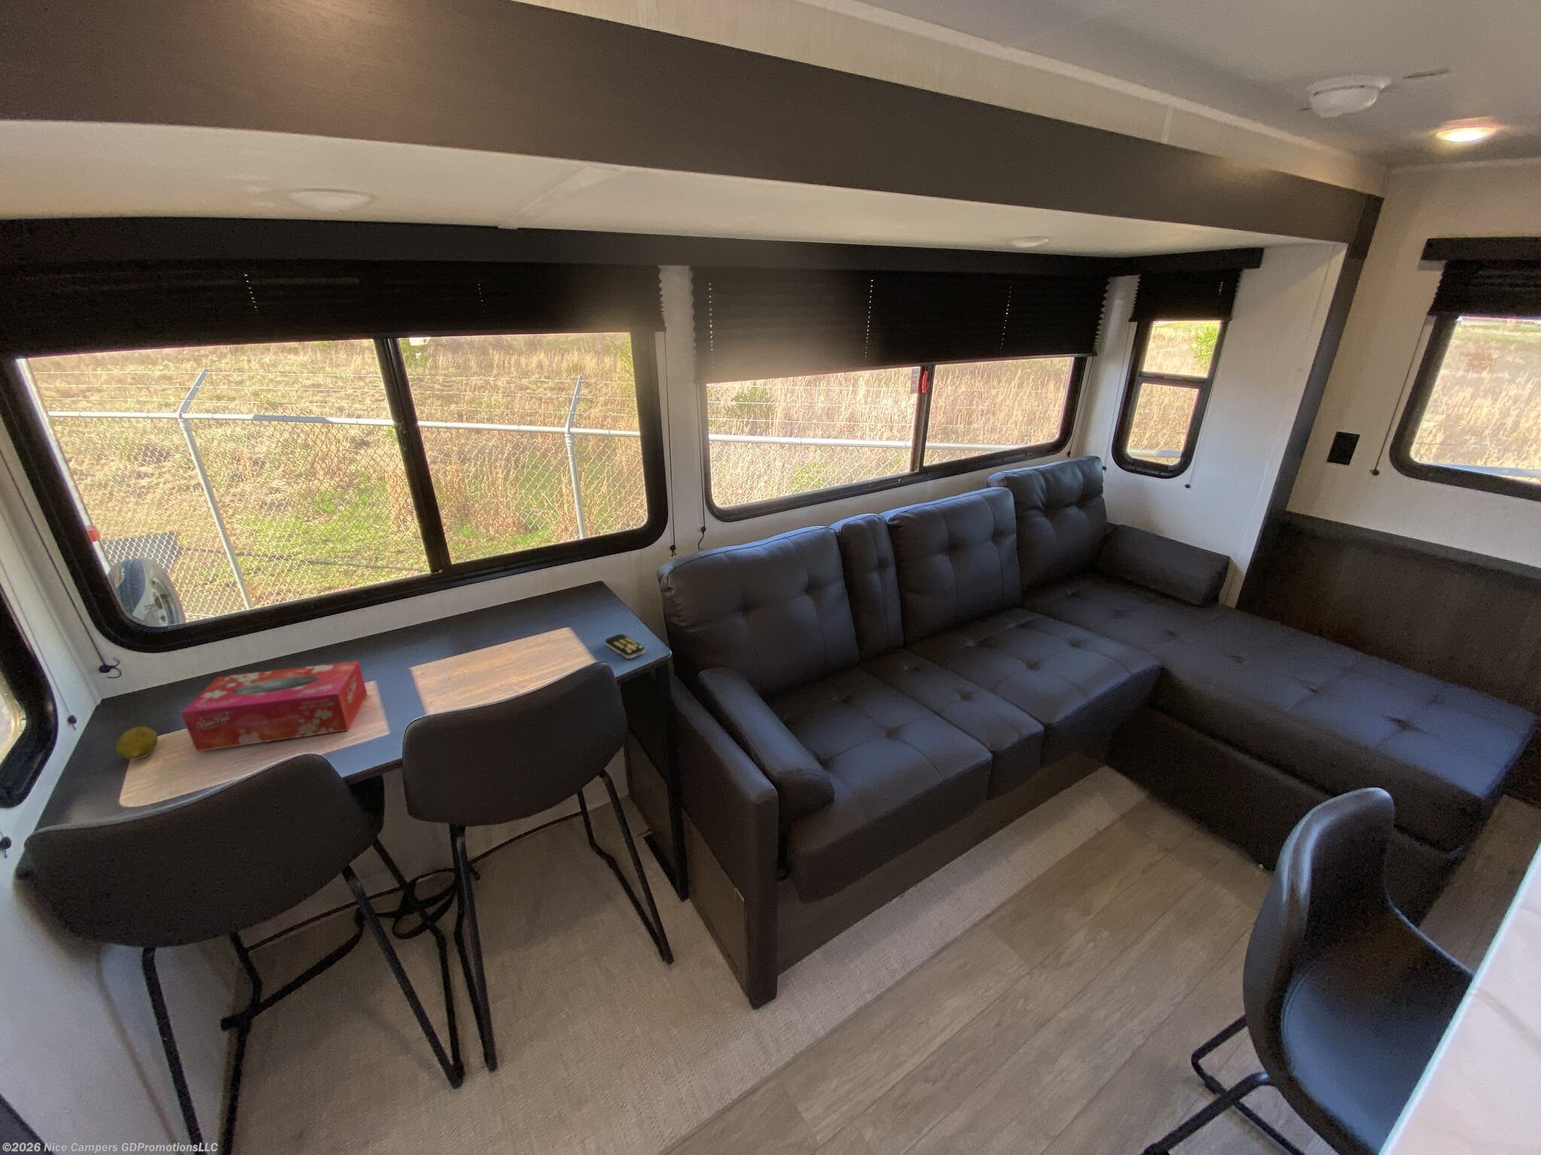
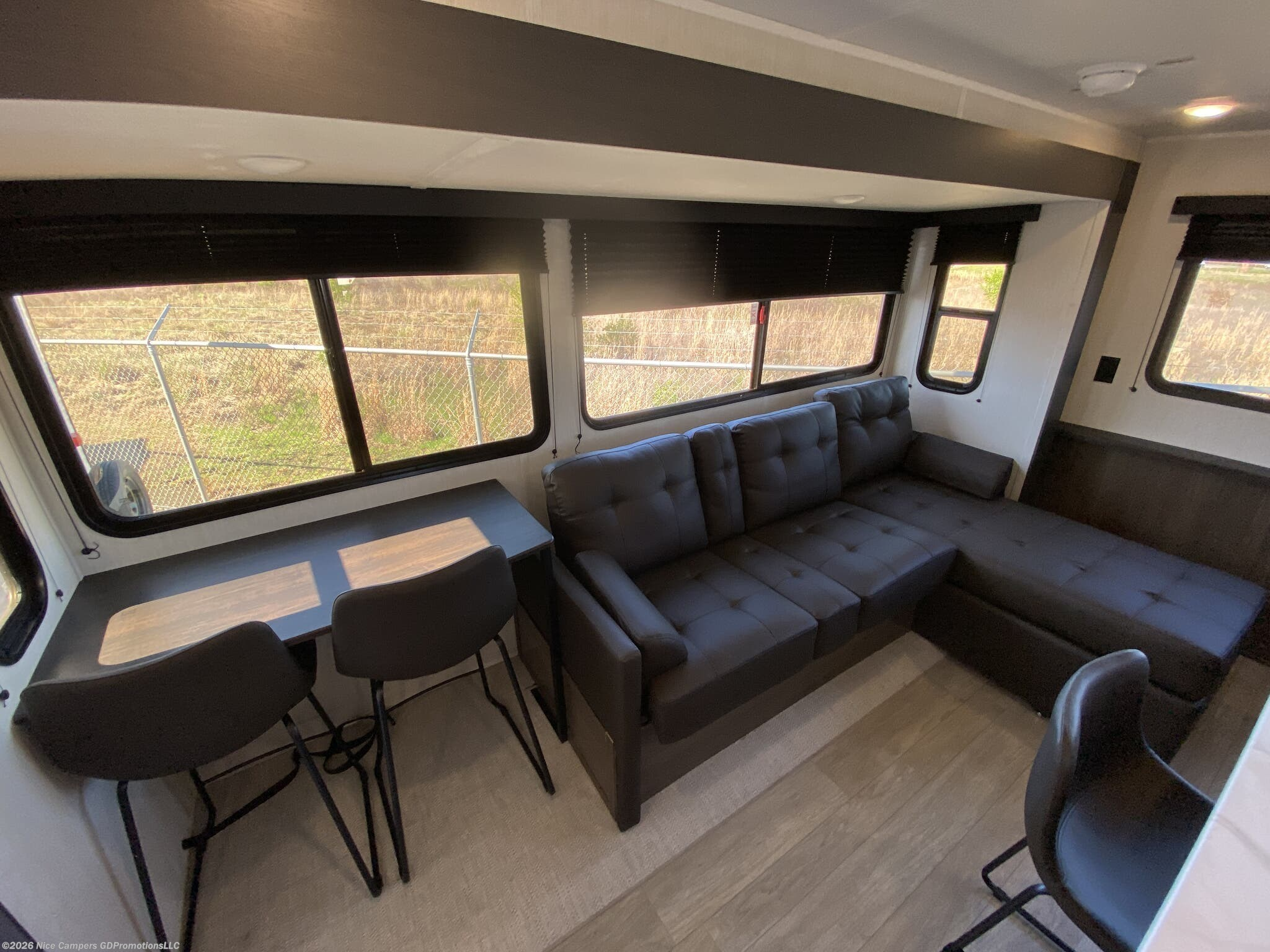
- fruit [115,726,159,761]
- remote control [604,633,646,660]
- tissue box [180,660,368,752]
